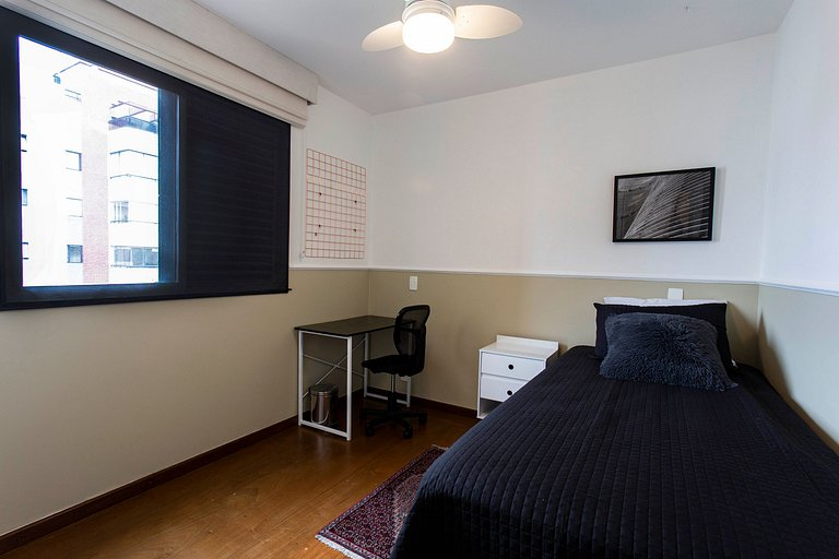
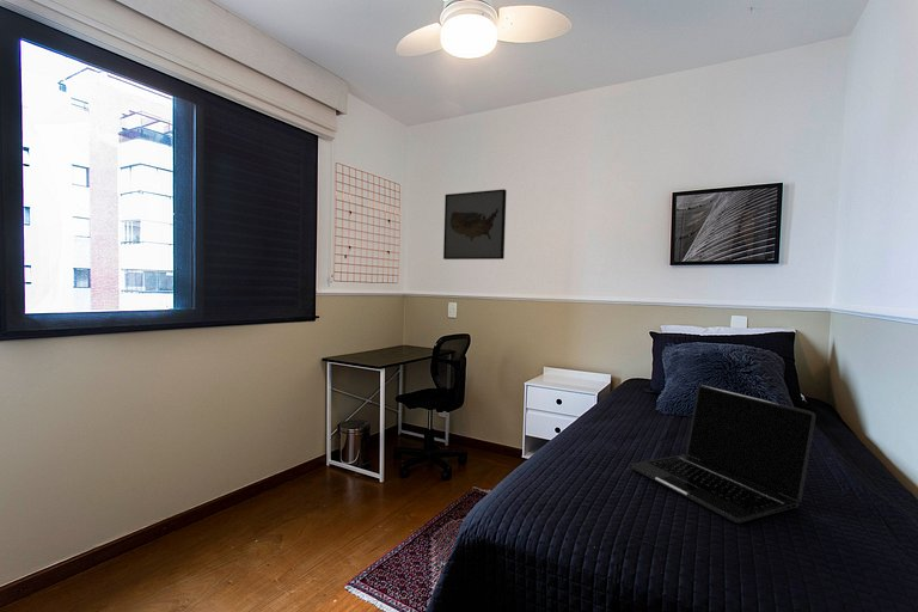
+ wall art [442,188,508,261]
+ laptop [630,384,816,524]
